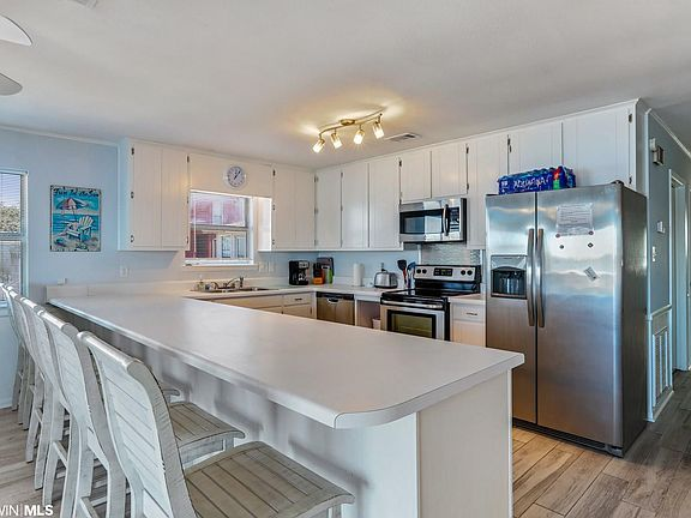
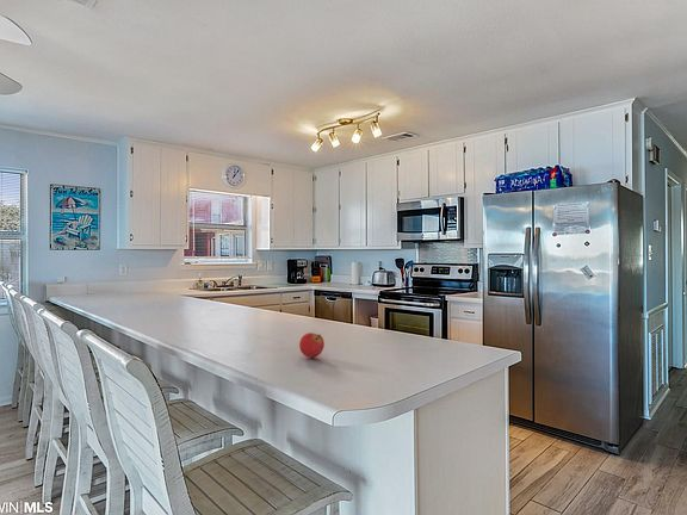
+ fruit [298,331,326,359]
